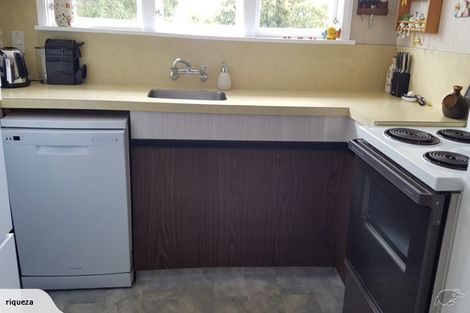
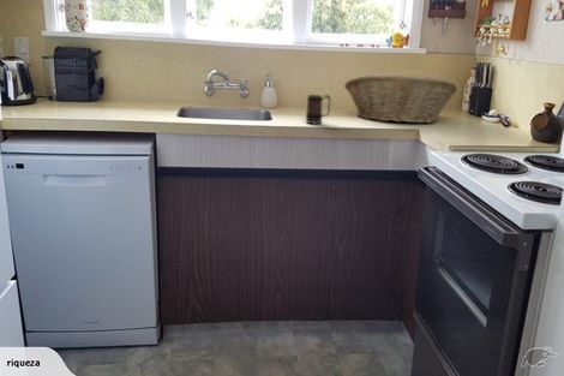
+ mug [305,94,331,125]
+ fruit basket [343,73,458,124]
